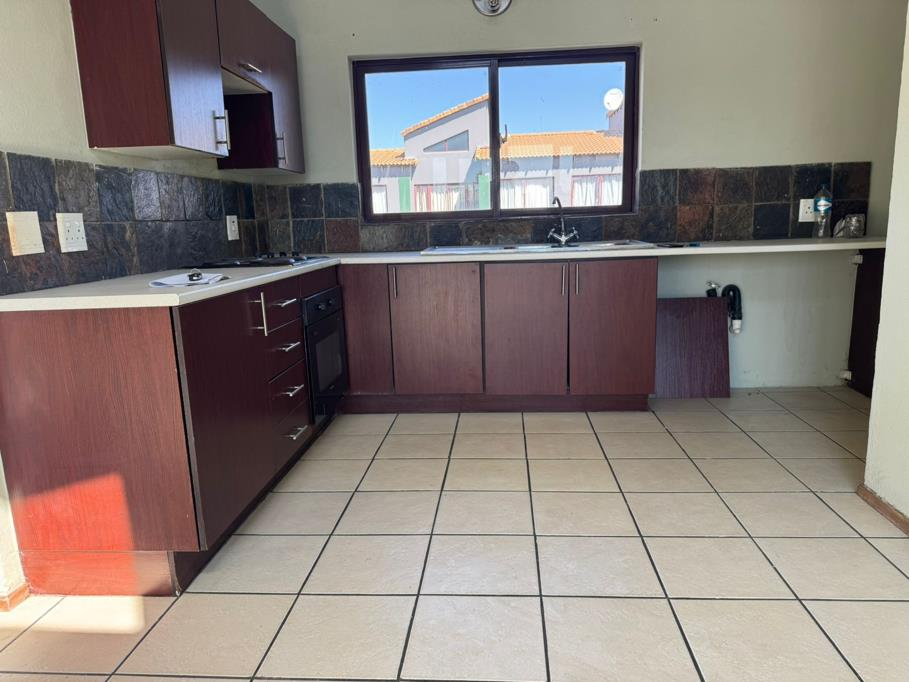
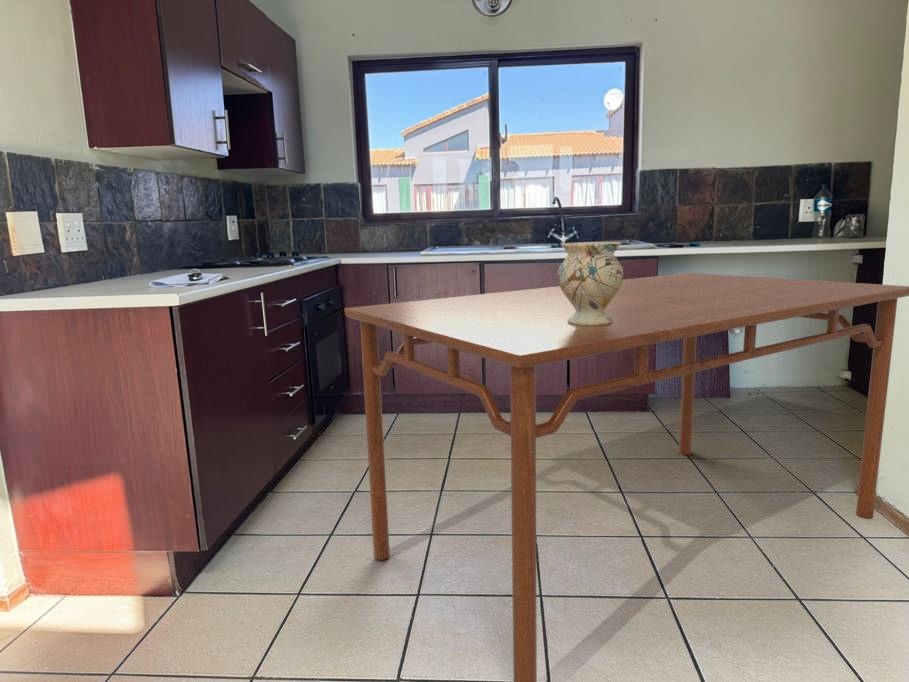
+ dining table [343,272,909,682]
+ vase [557,241,624,326]
